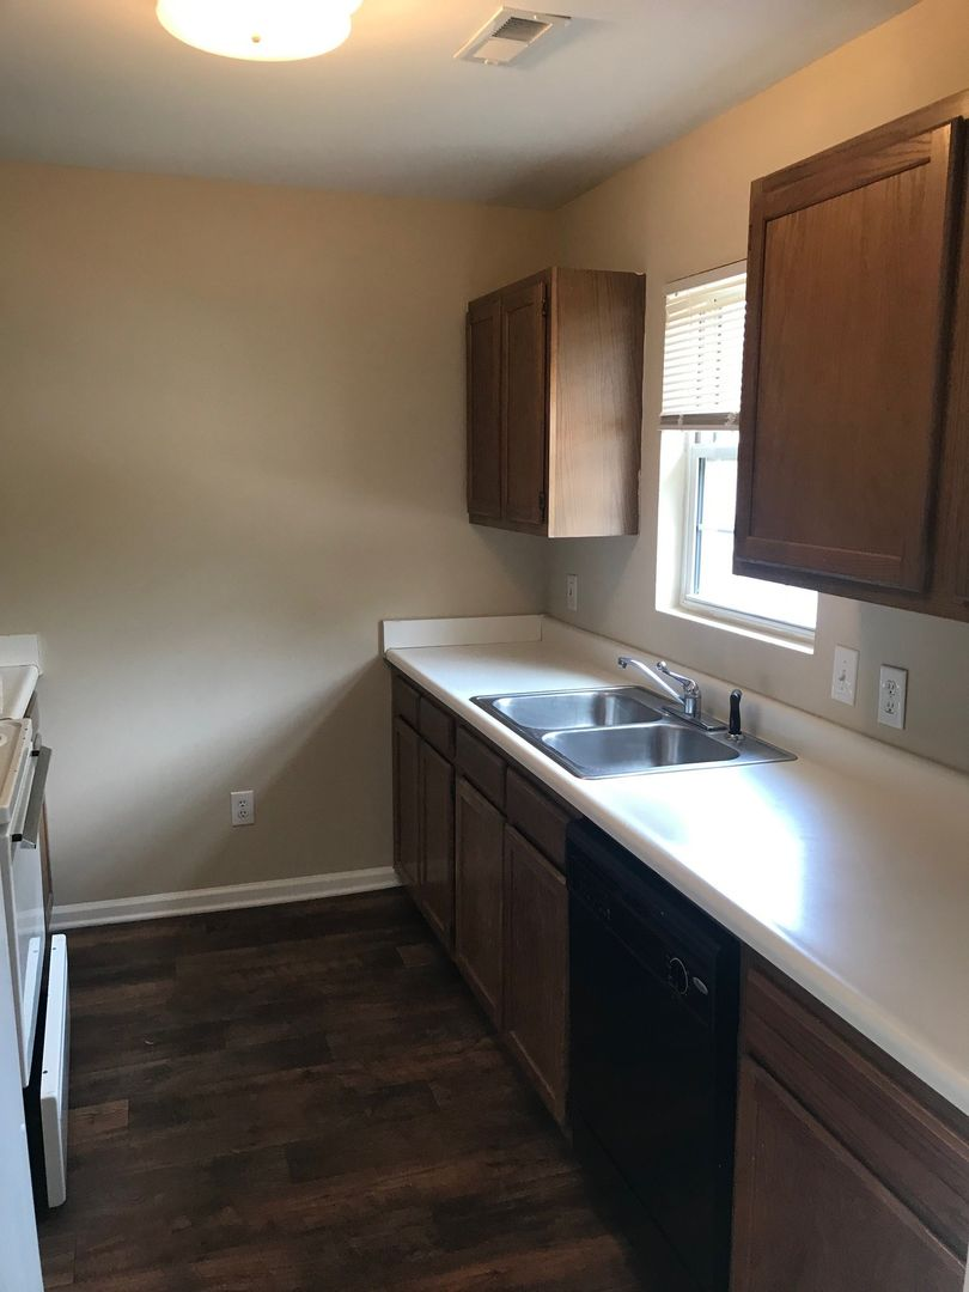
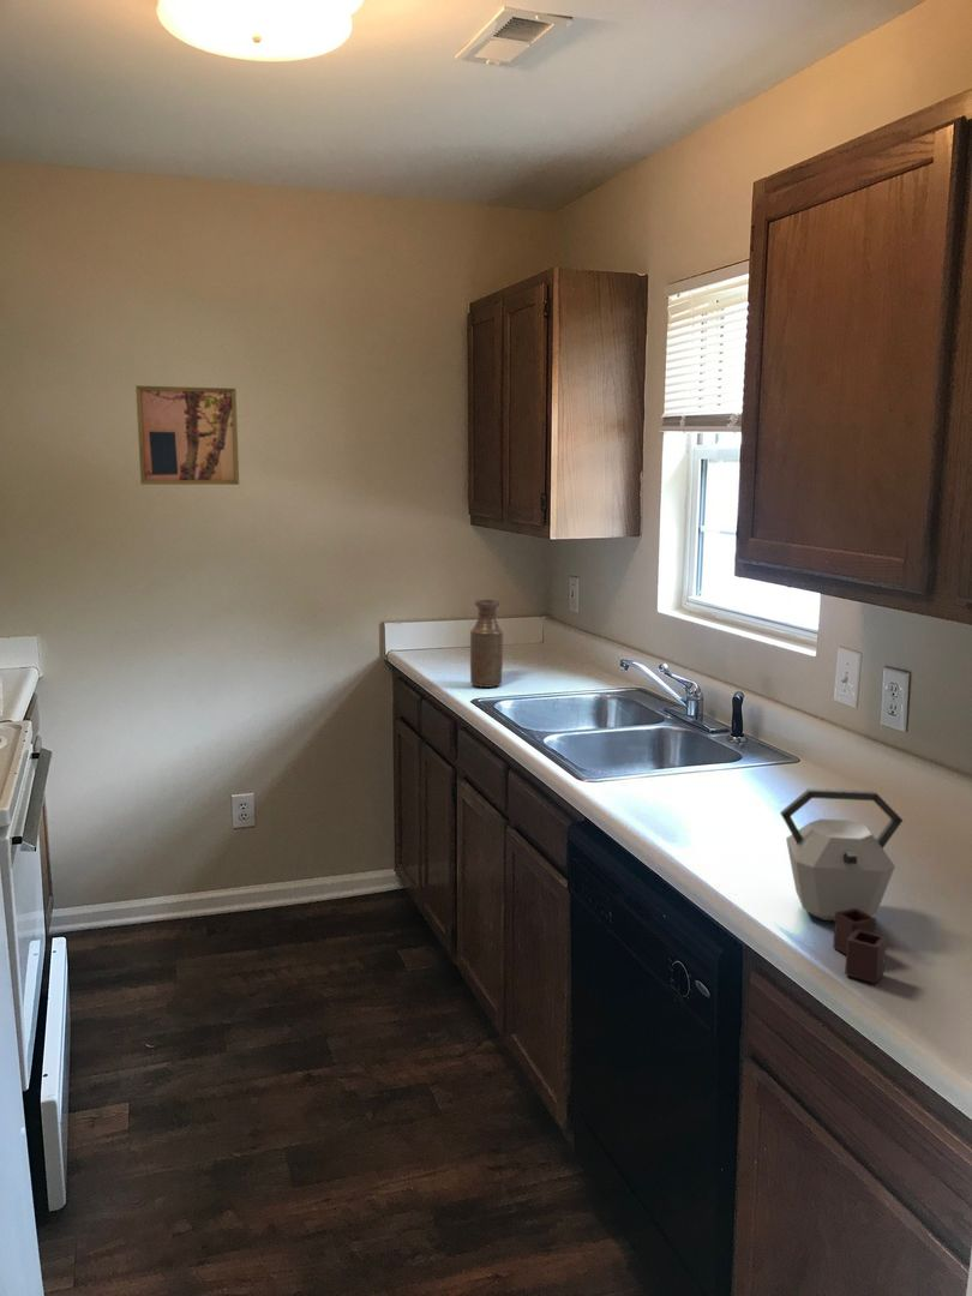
+ bottle [469,599,504,689]
+ wall art [134,384,240,486]
+ kettle [779,787,904,984]
